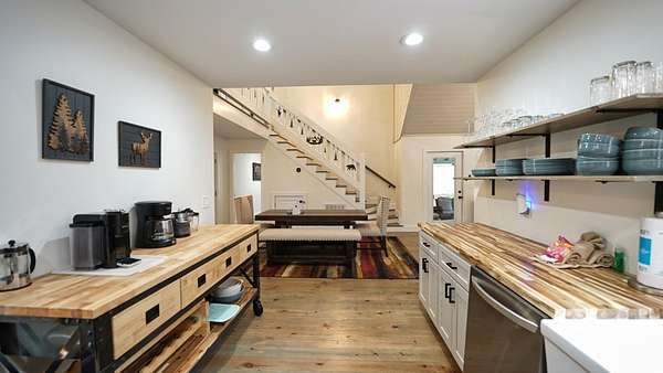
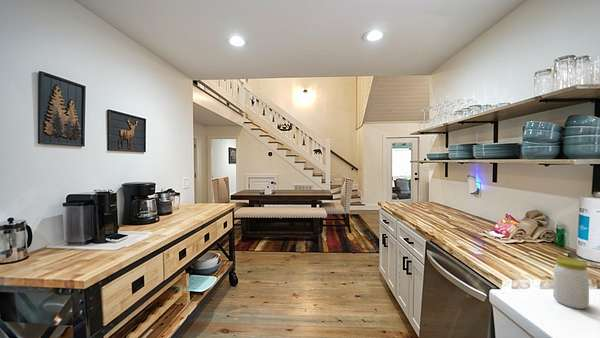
+ jar [553,256,590,310]
